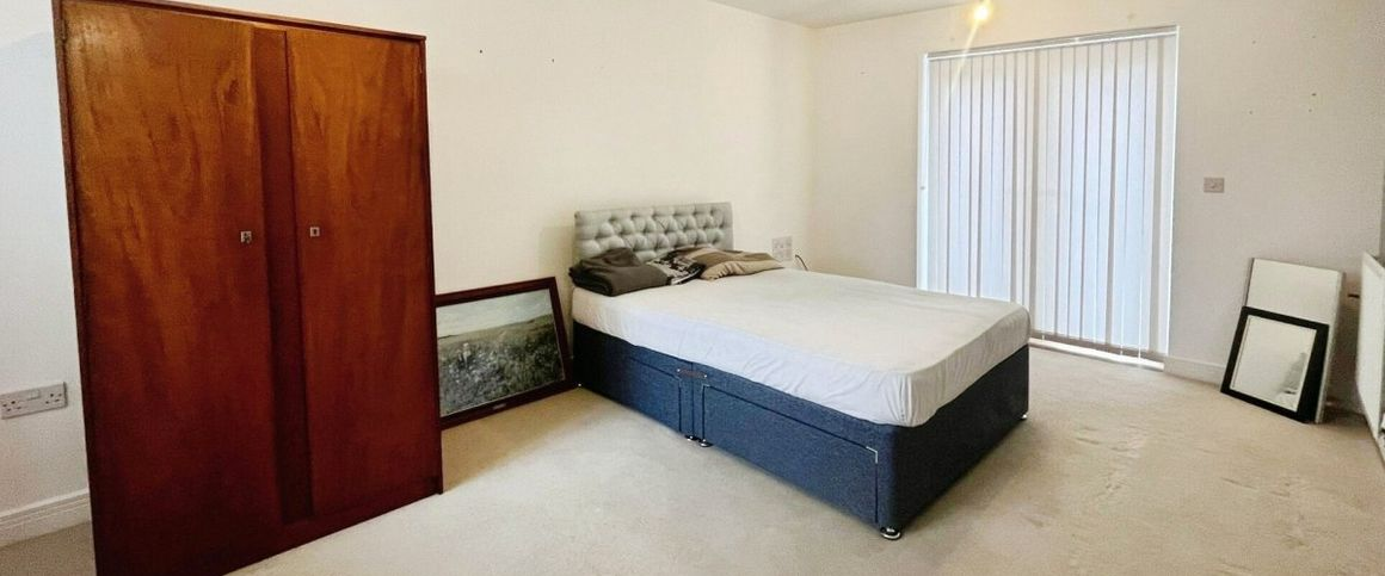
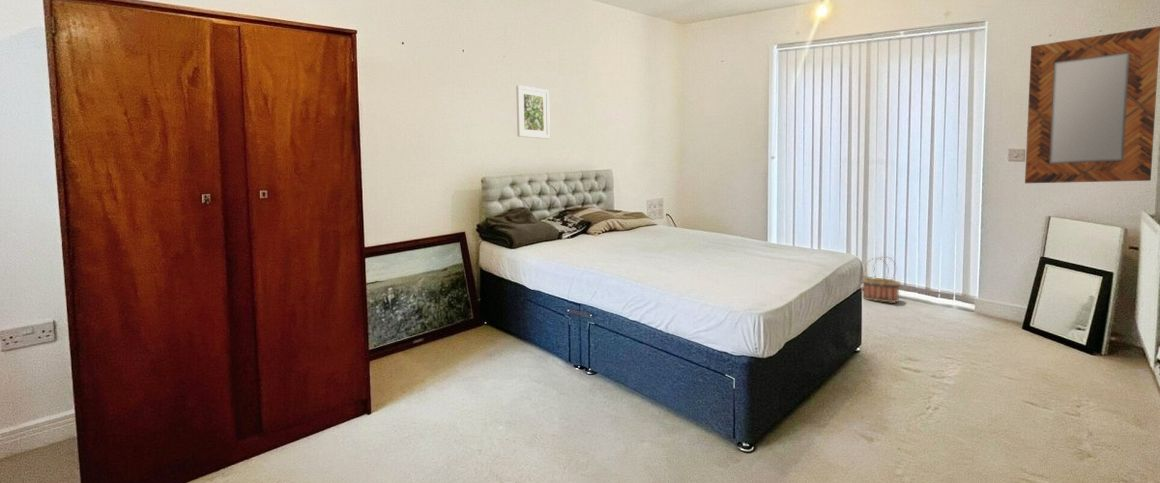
+ home mirror [1024,25,1160,184]
+ basket [862,255,901,304]
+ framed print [515,84,551,140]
